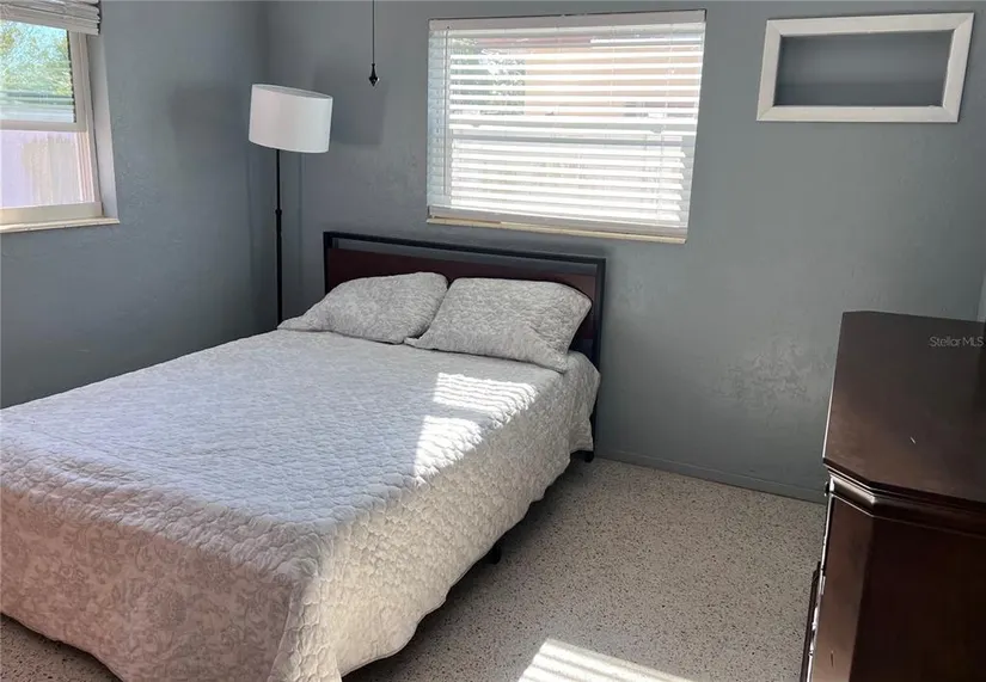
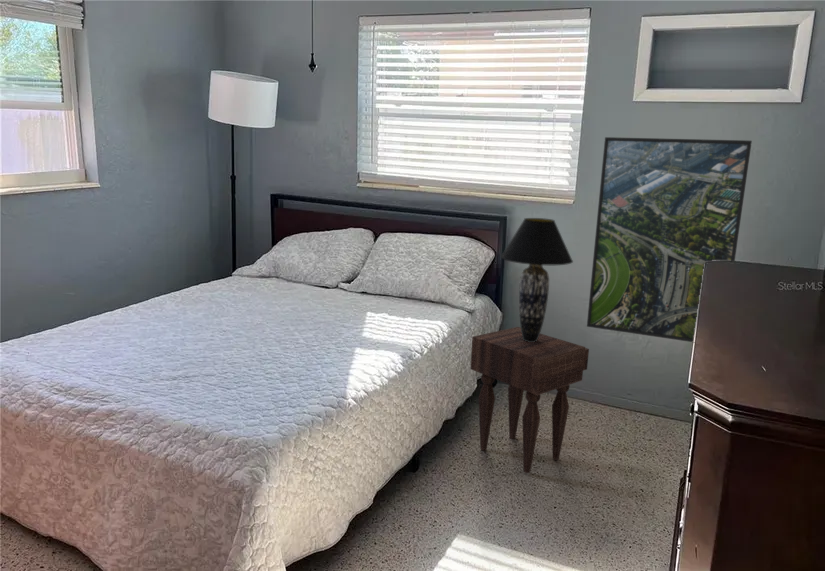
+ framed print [586,136,753,343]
+ nightstand [470,326,590,474]
+ table lamp [499,217,574,342]
